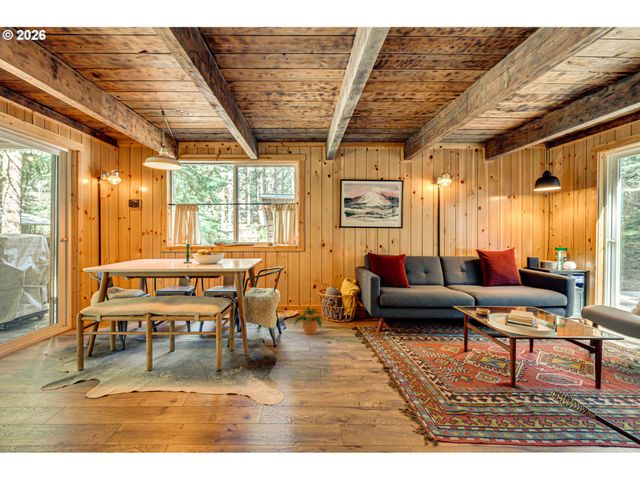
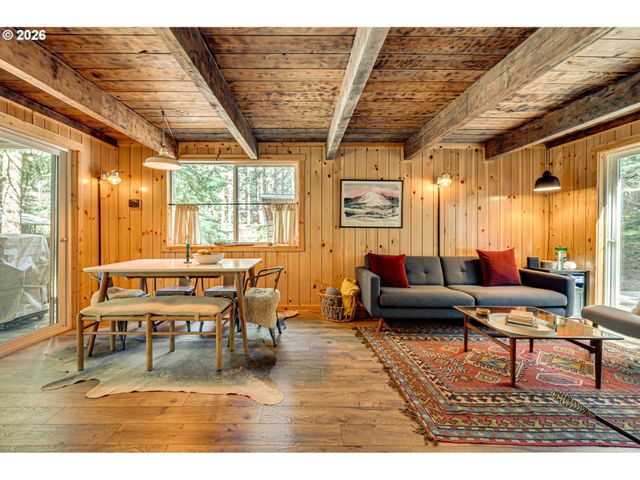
- potted plant [294,306,324,336]
